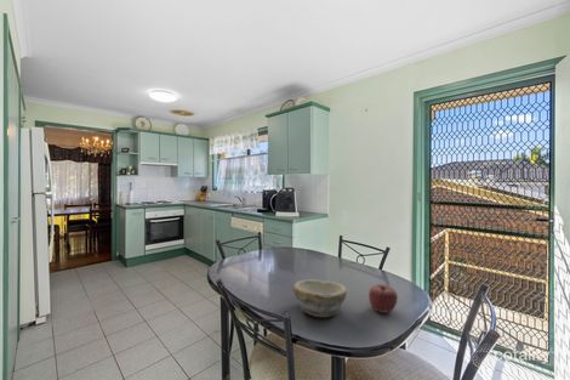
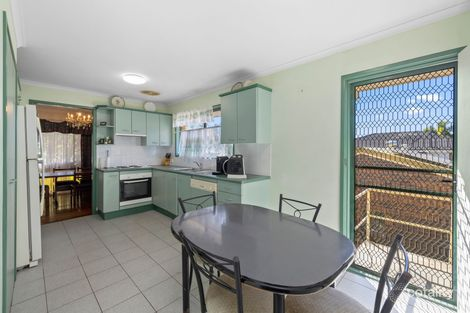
- bowl [292,278,348,318]
- apple [367,283,399,314]
